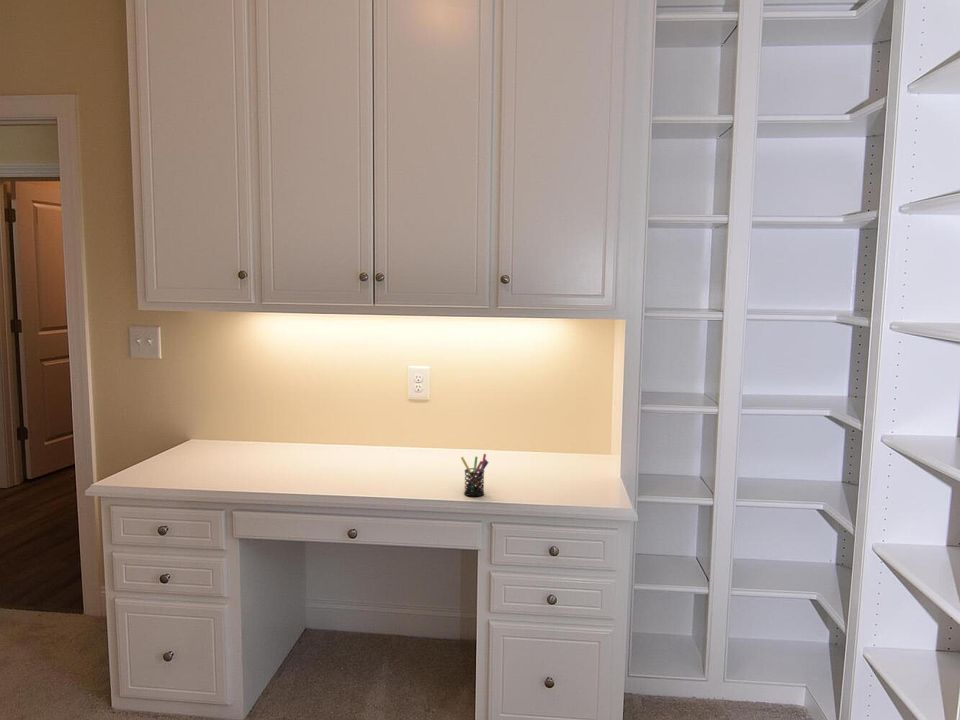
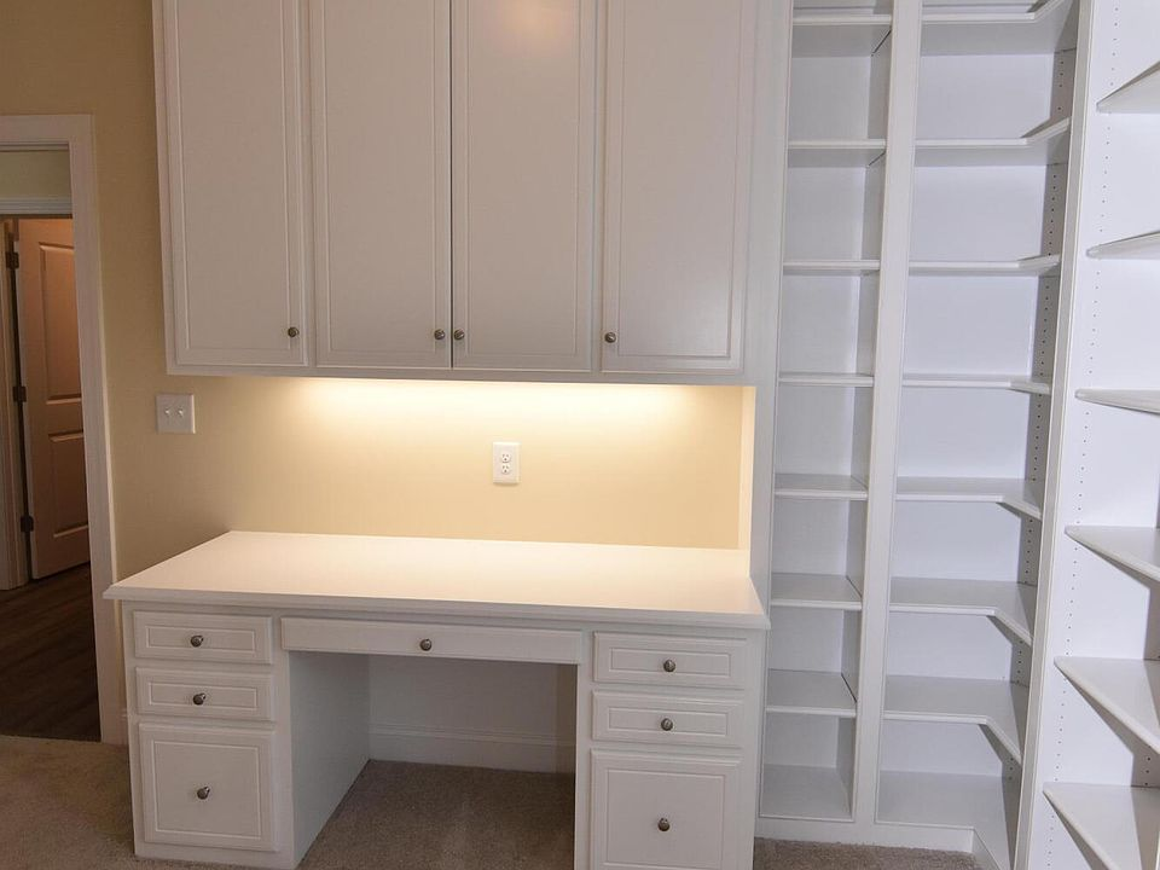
- pen holder [460,453,489,497]
